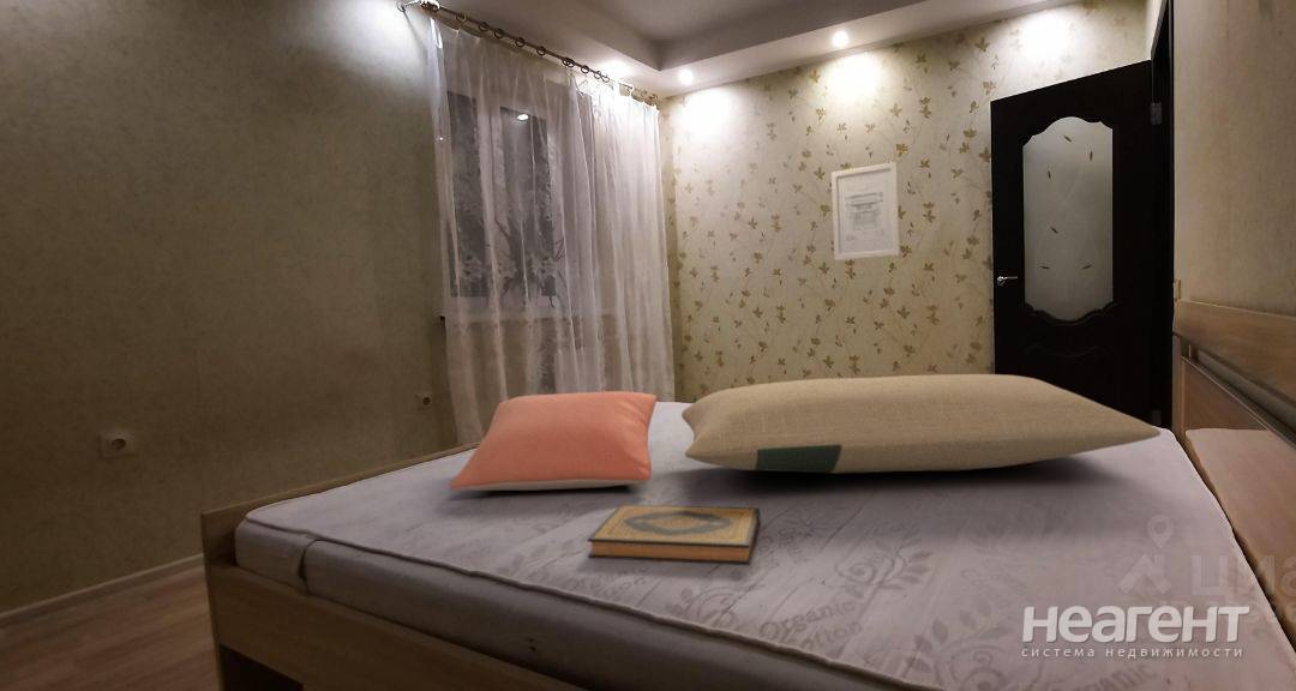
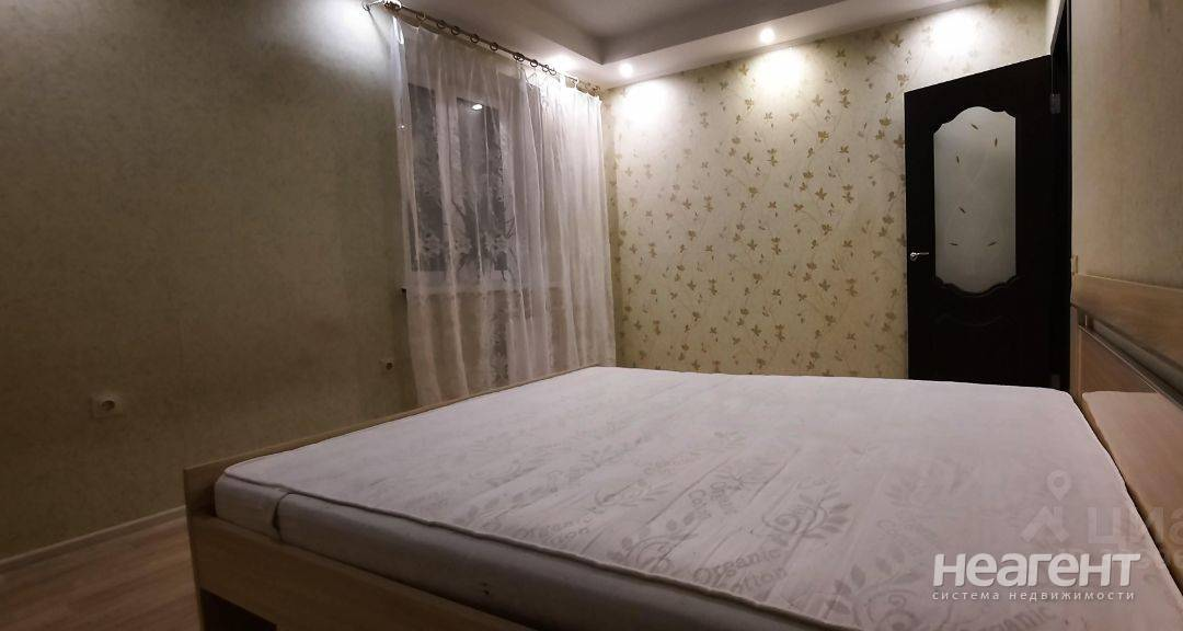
- hardback book [587,504,762,566]
- pillow [448,390,658,492]
- wall art [830,161,901,262]
- pillow [680,373,1162,475]
